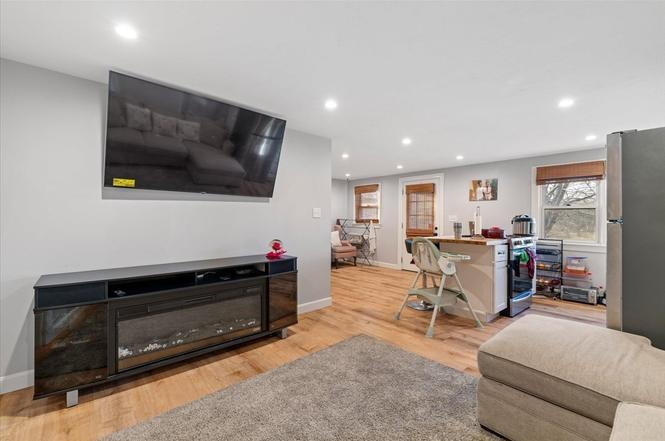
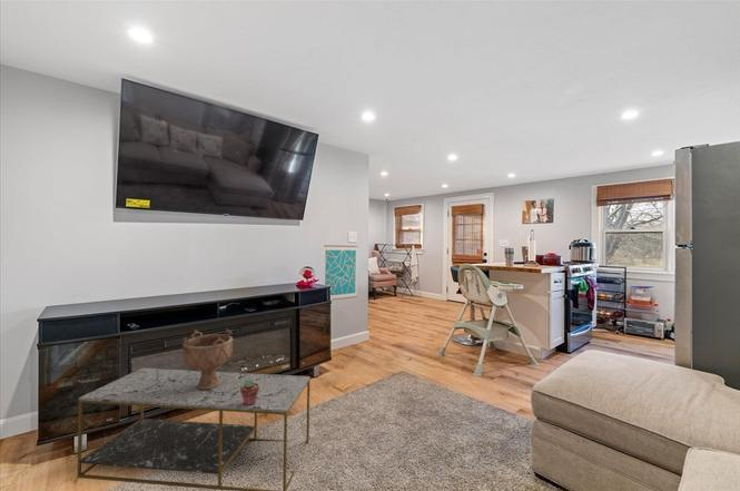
+ coffee table [76,367,312,491]
+ wall art [323,244,358,302]
+ decorative bowl [179,327,234,390]
+ potted succulent [240,380,259,405]
